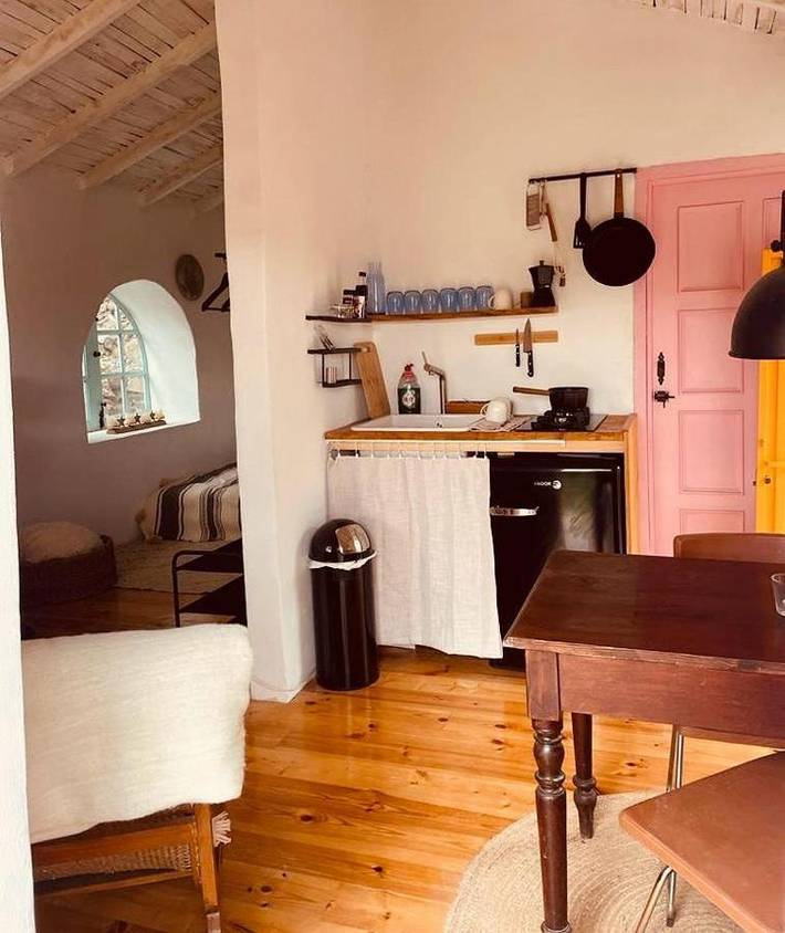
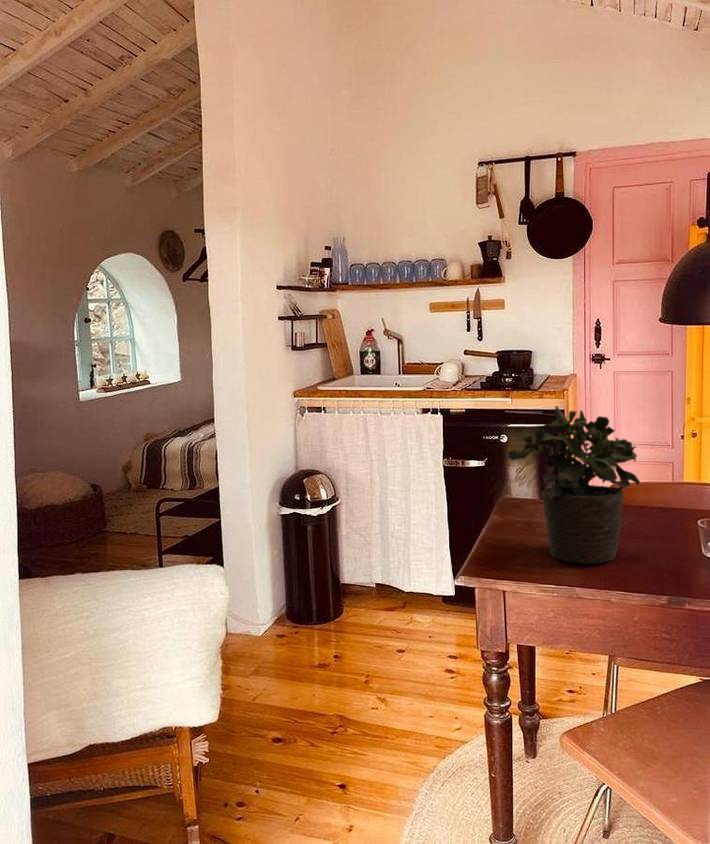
+ potted plant [507,405,641,565]
